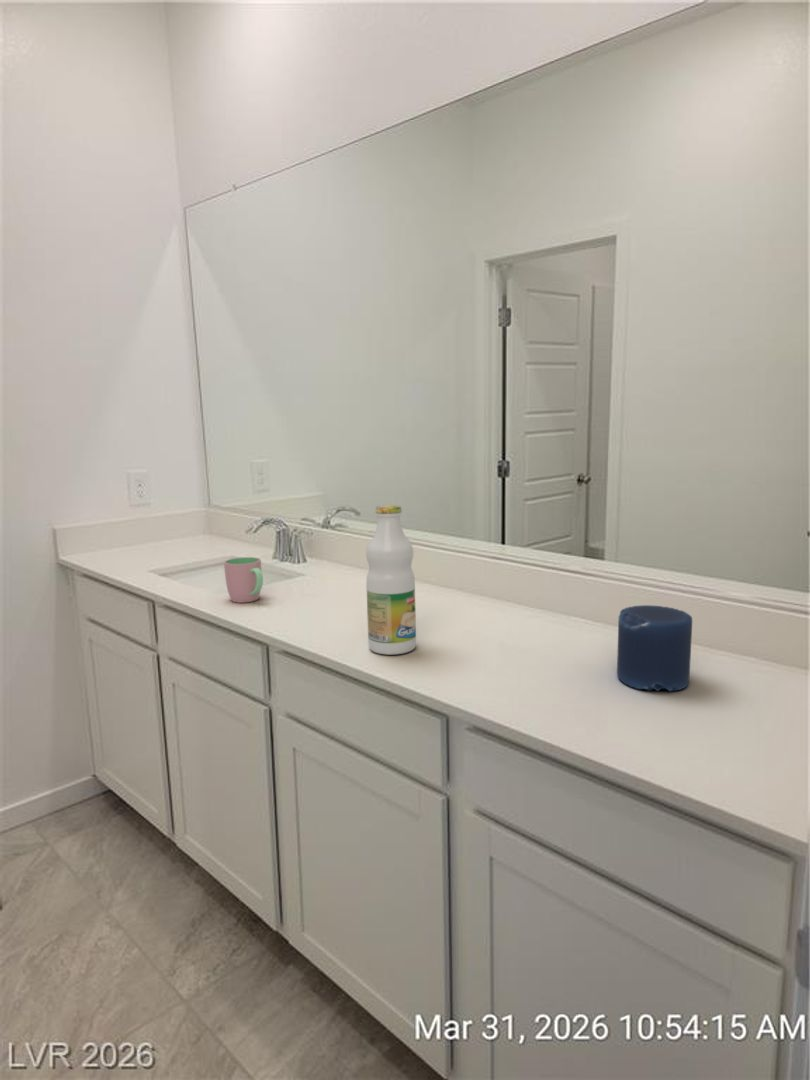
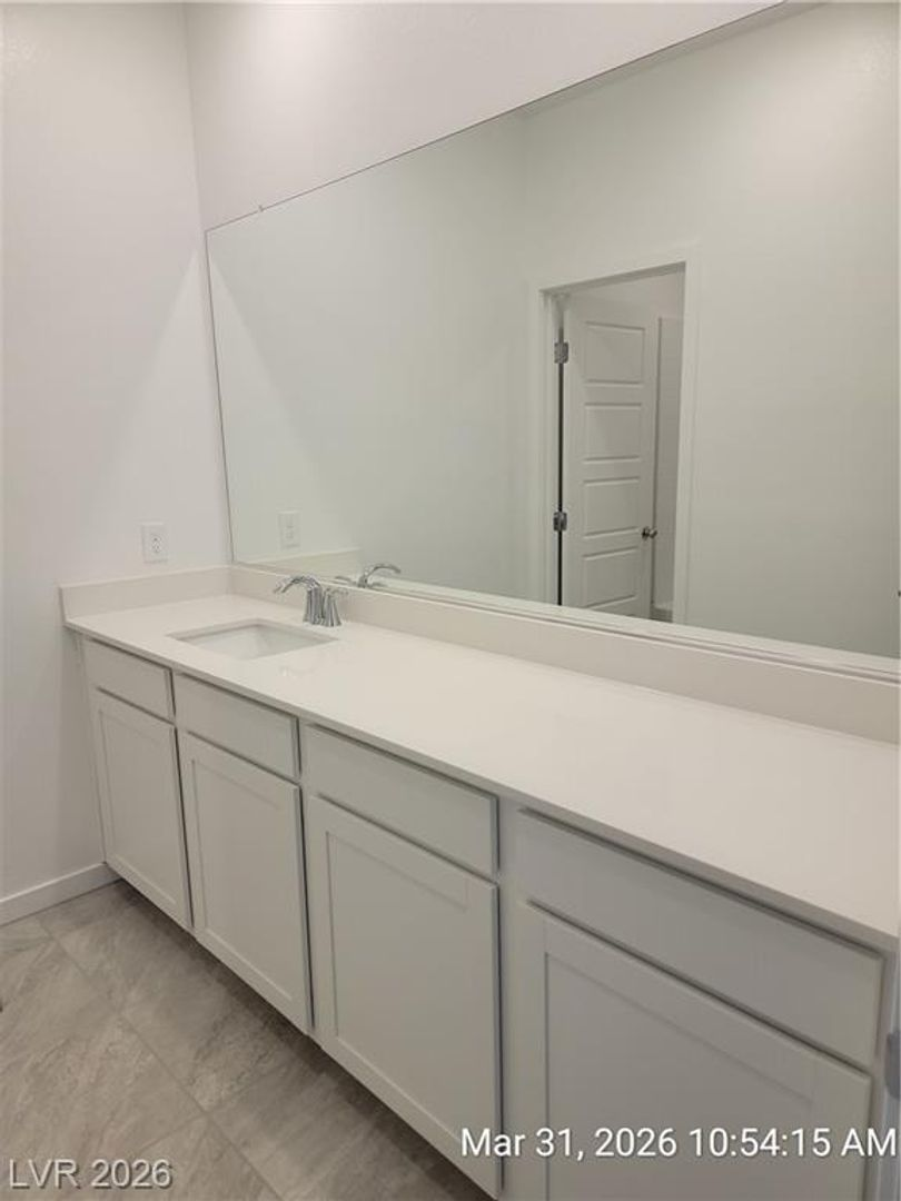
- cup [223,556,264,604]
- candle [616,604,693,692]
- bottle [365,504,417,656]
